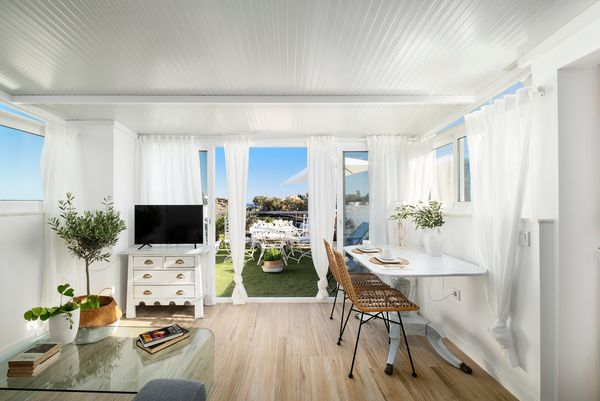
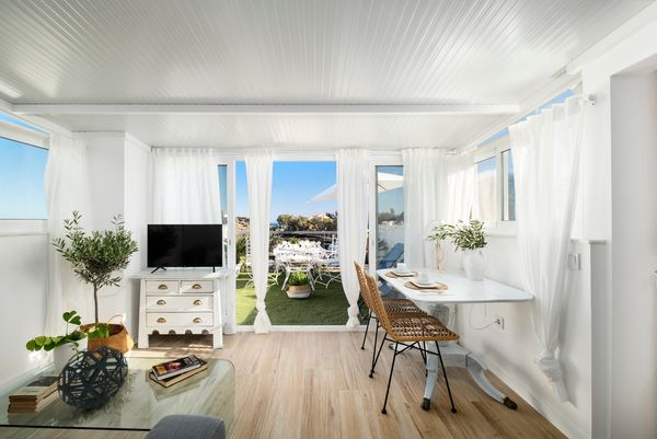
+ decorative orb [56,344,129,409]
